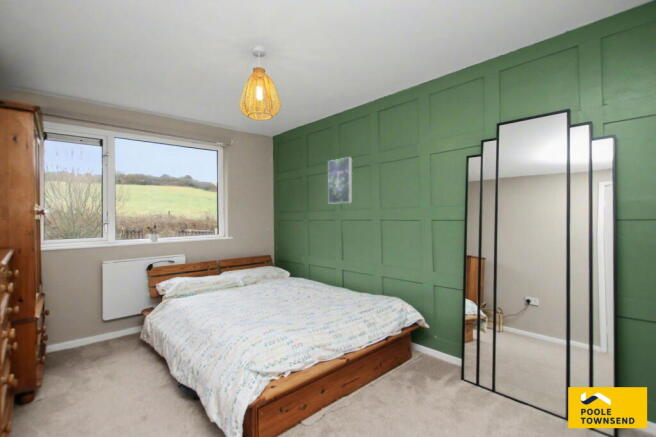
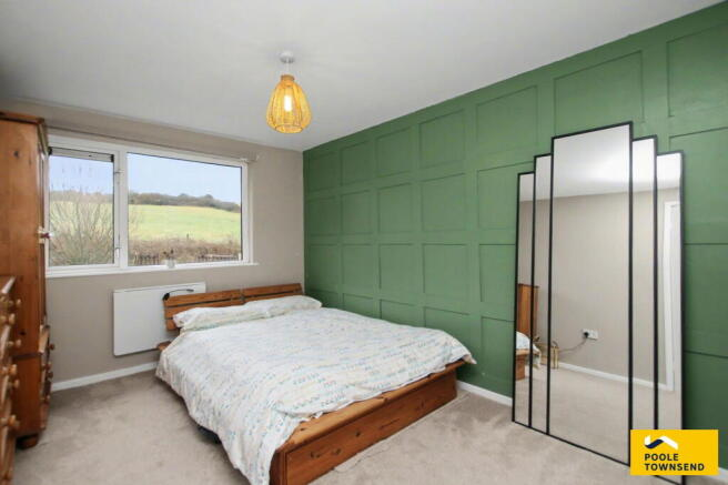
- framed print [327,156,353,205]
